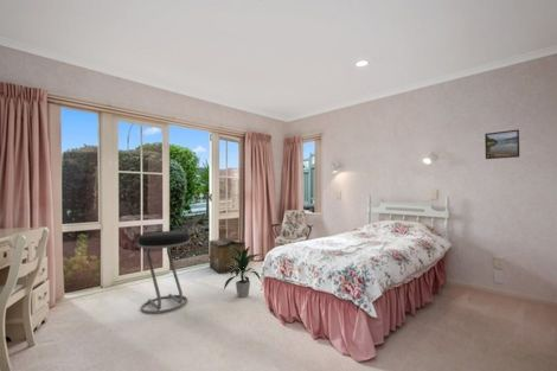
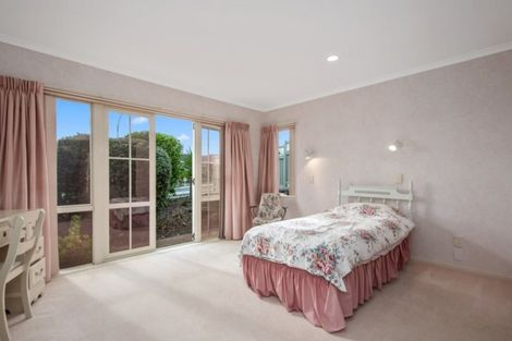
- indoor plant [223,245,264,299]
- stool [136,230,192,315]
- cardboard box [209,236,247,275]
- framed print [484,129,520,160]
